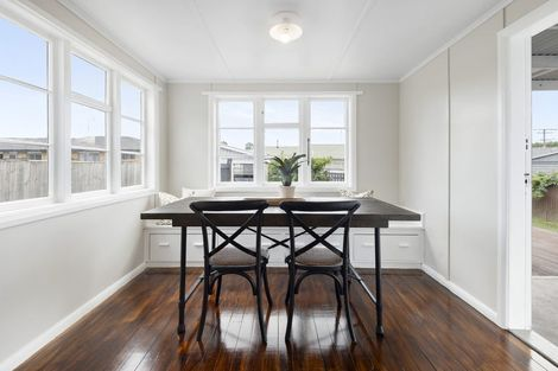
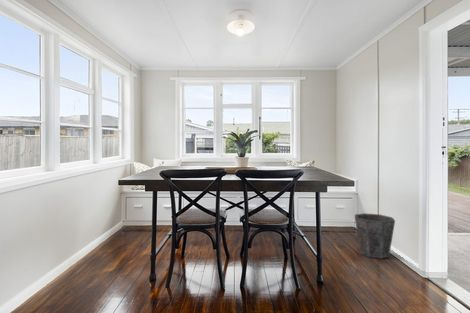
+ waste bin [354,212,396,259]
